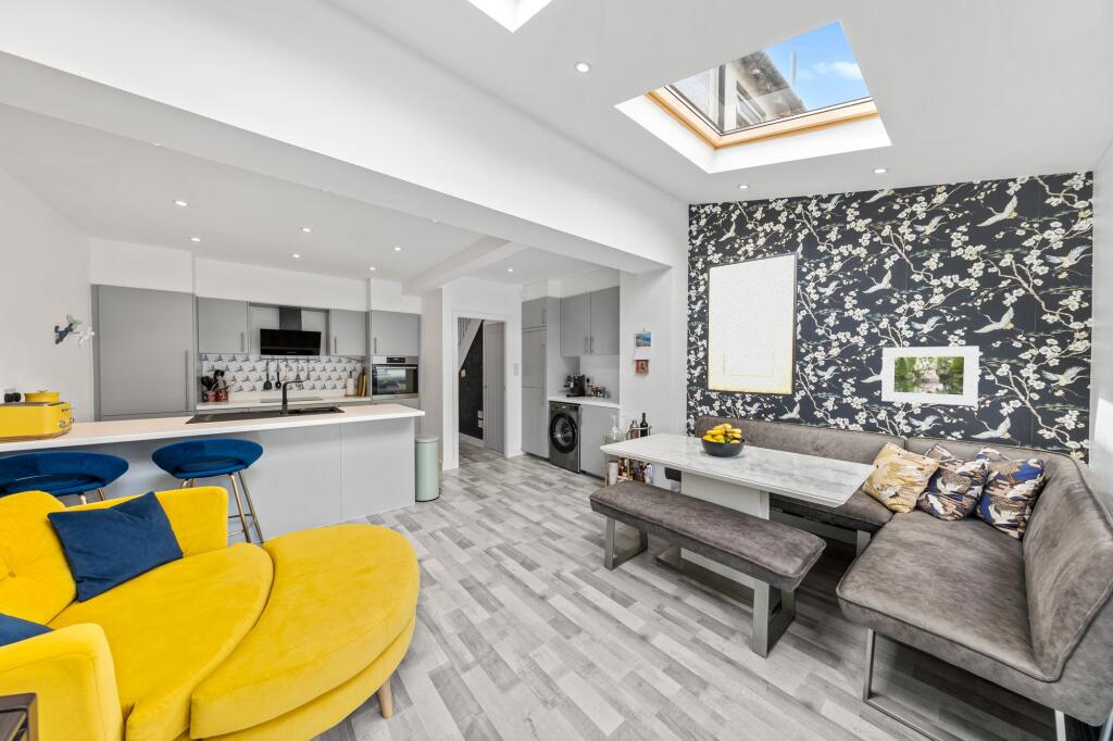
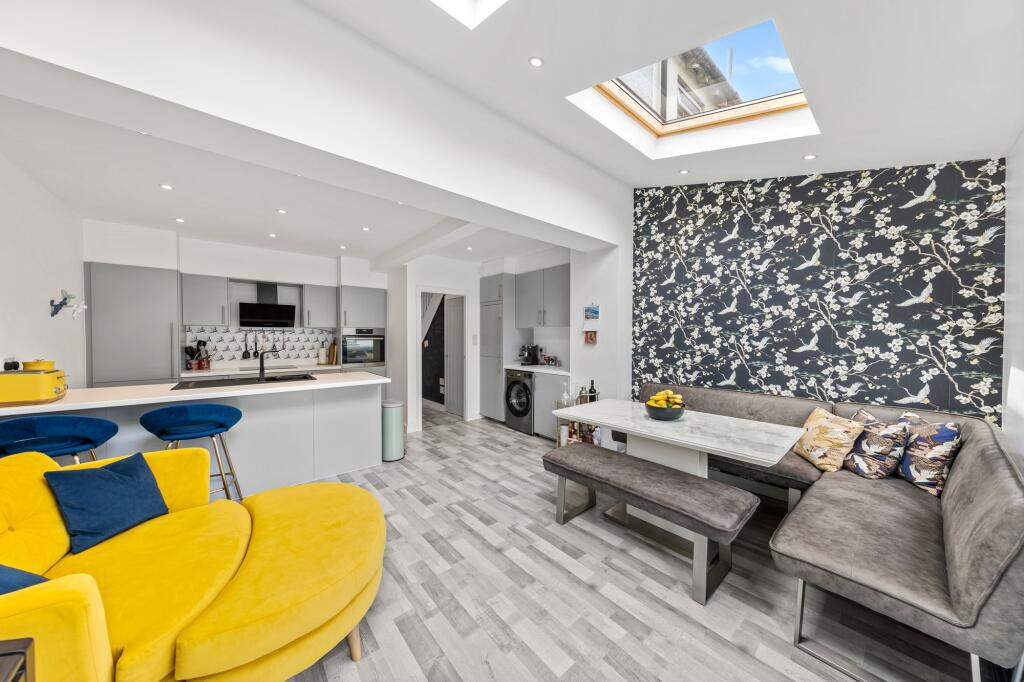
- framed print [880,346,980,407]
- home mirror [704,251,800,398]
